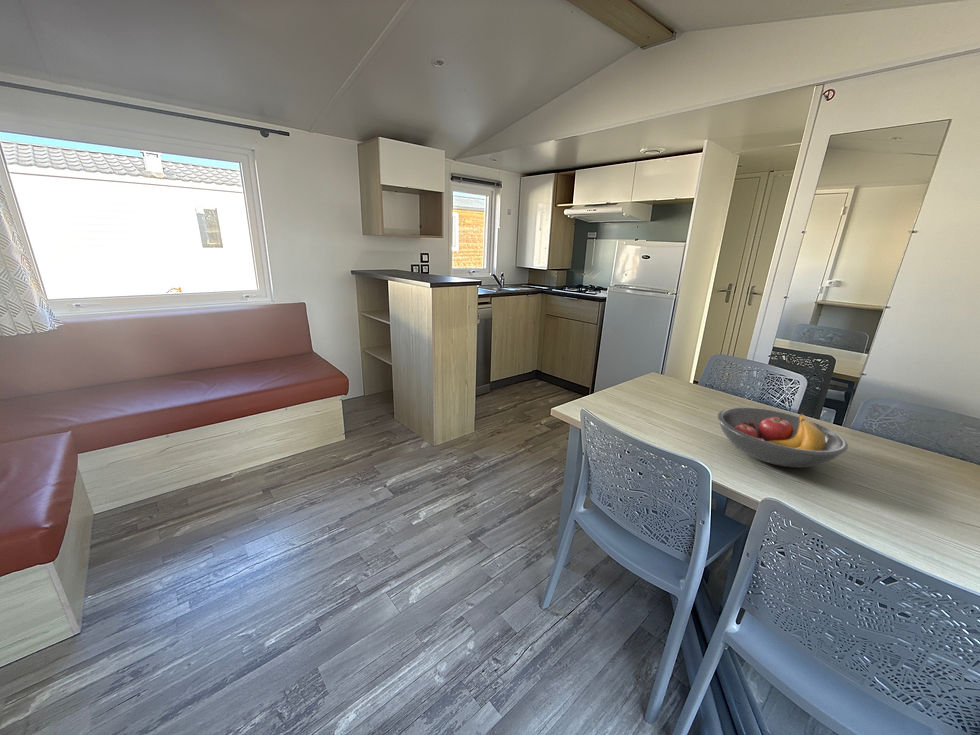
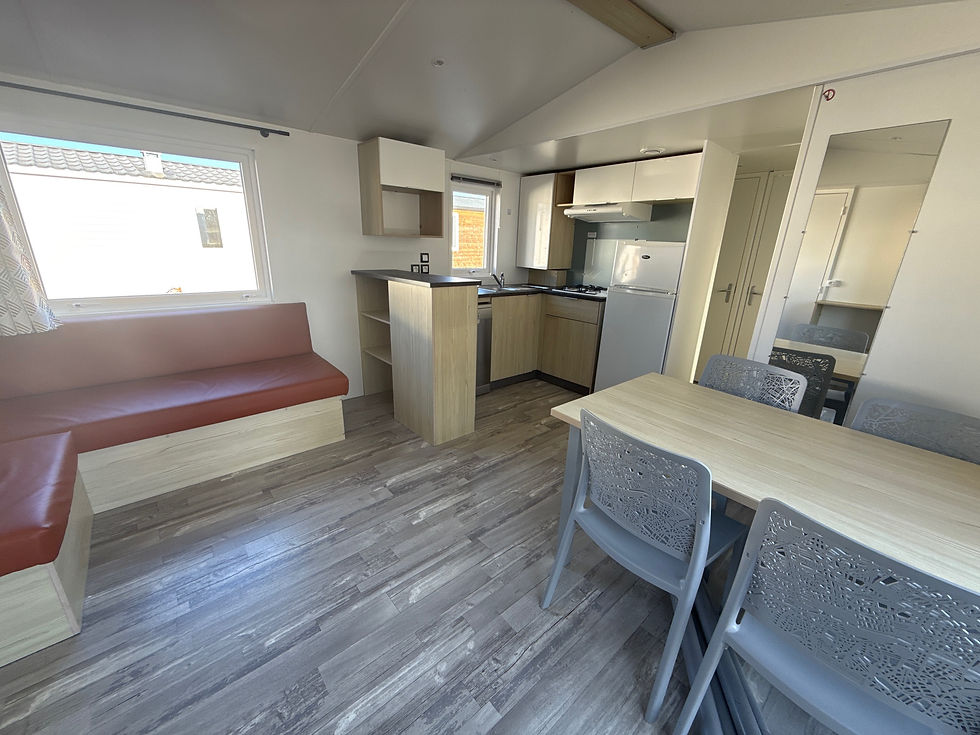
- fruit bowl [716,406,849,468]
